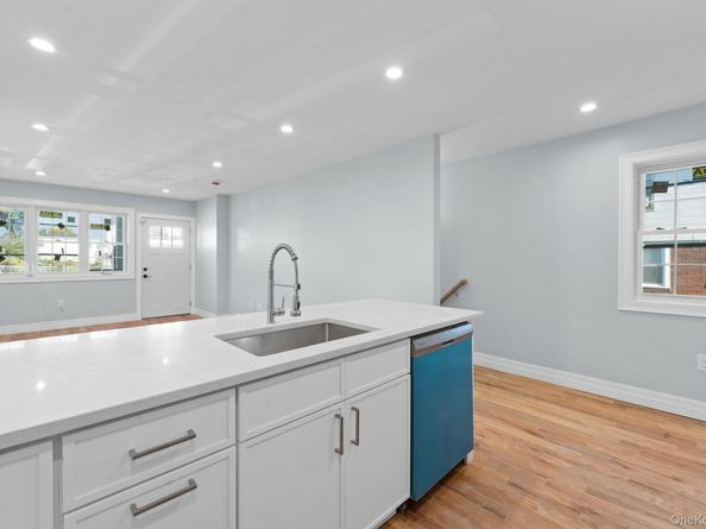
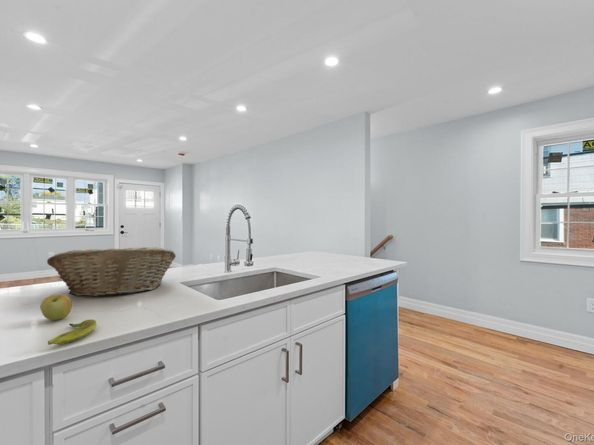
+ apple [39,294,73,321]
+ banana [47,318,97,346]
+ fruit basket [46,246,177,297]
